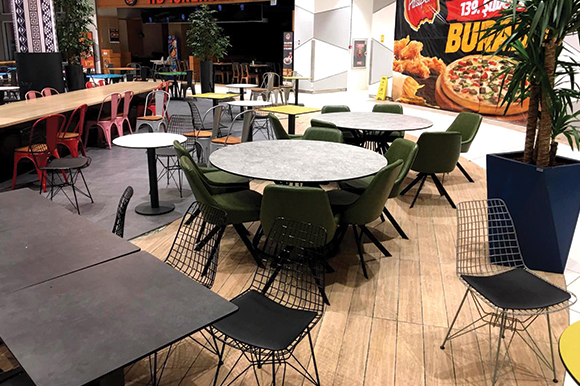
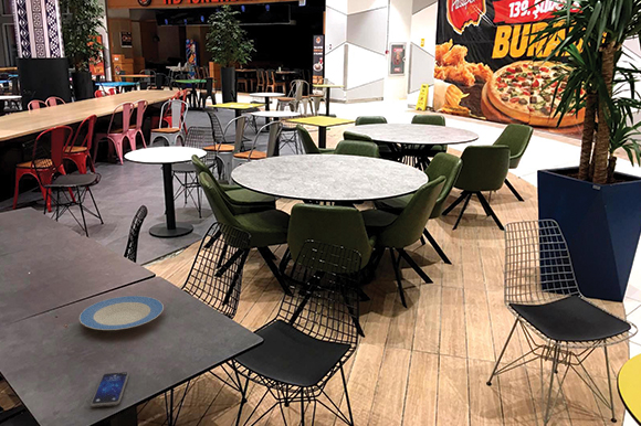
+ smartphone [90,371,130,408]
+ plate [78,295,165,331]
